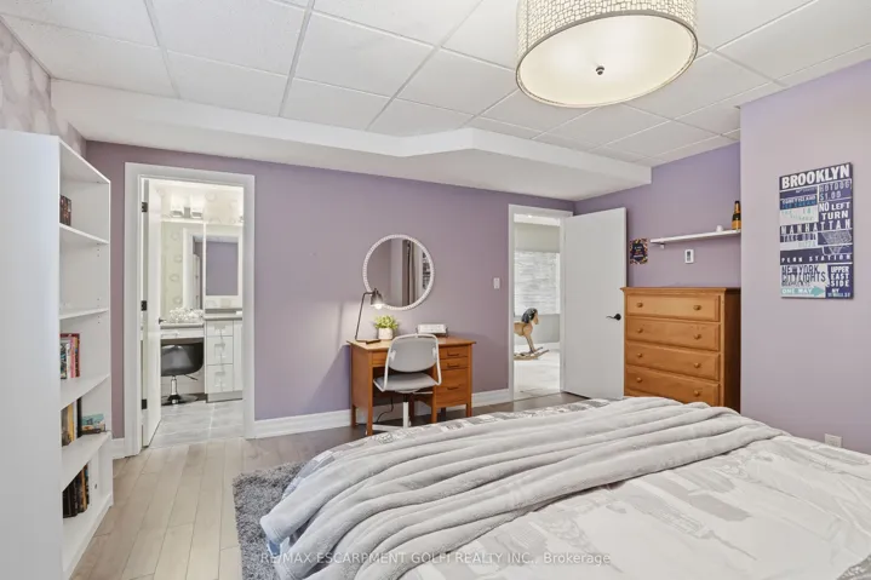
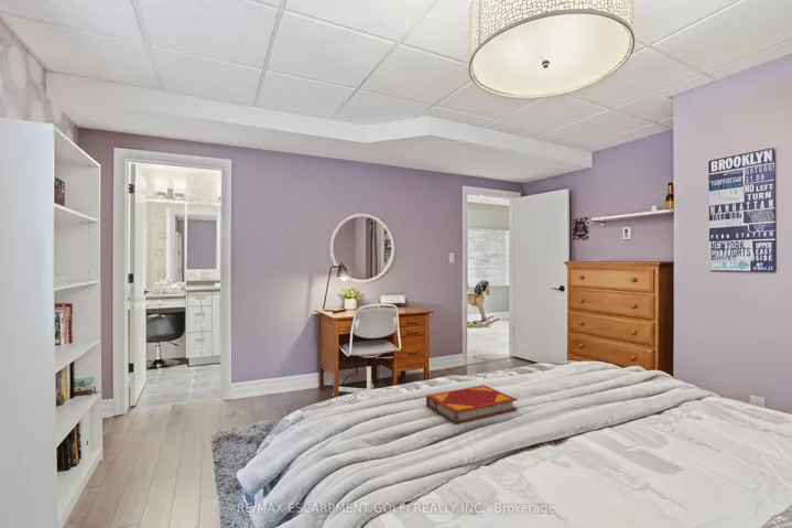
+ hardback book [425,384,518,424]
